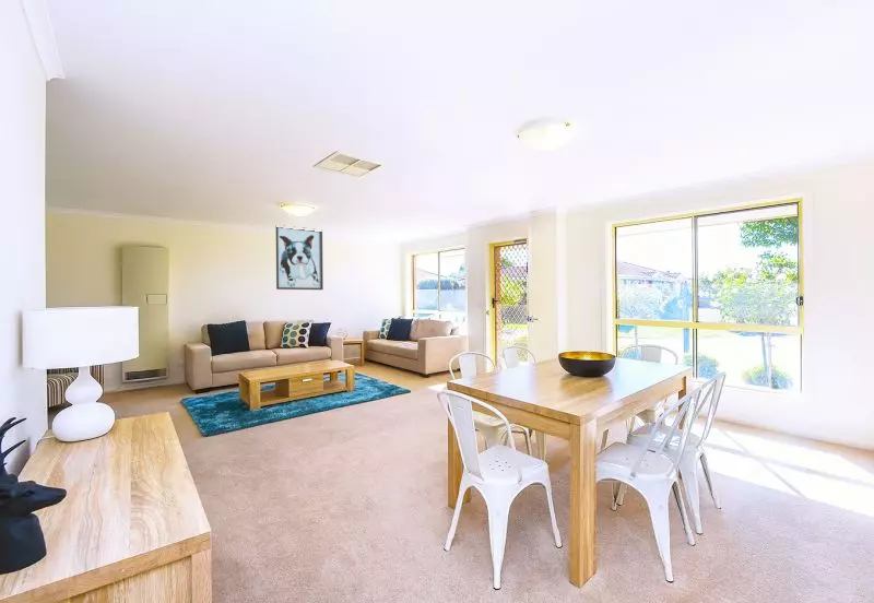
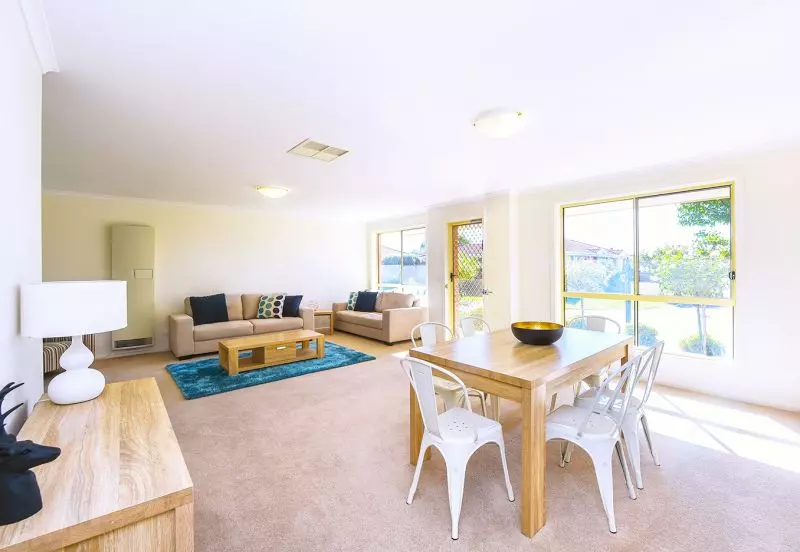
- wall art [275,226,324,291]
